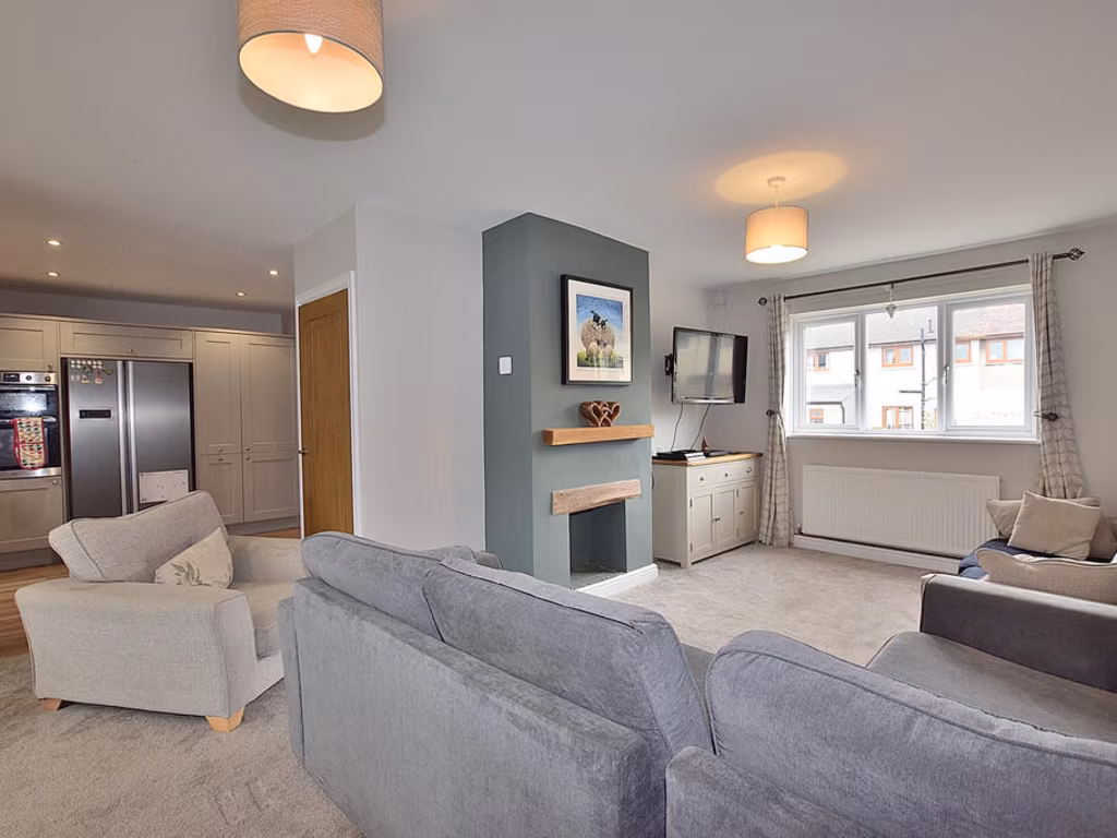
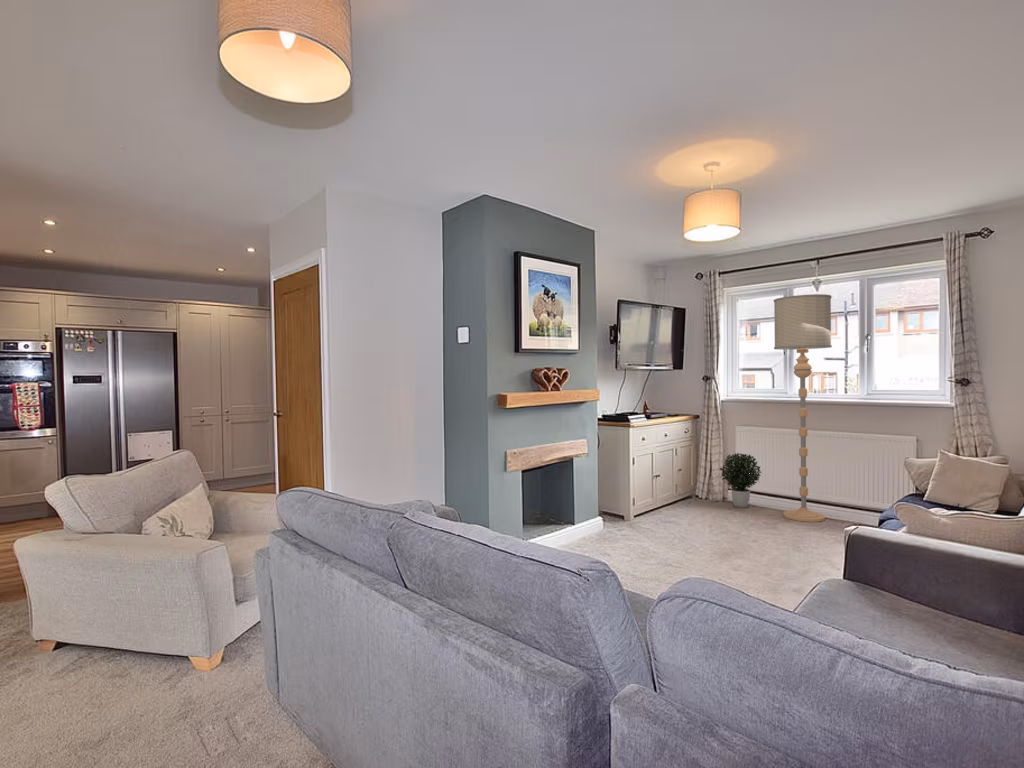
+ potted plant [719,452,762,509]
+ floor lamp [773,293,833,523]
